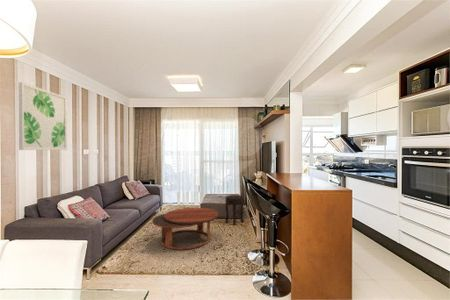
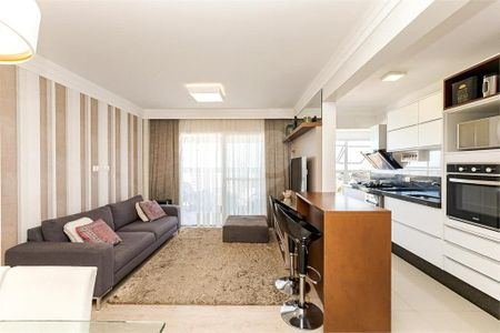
- wall art [18,81,68,151]
- side table [224,194,245,226]
- coffee table [151,207,220,251]
